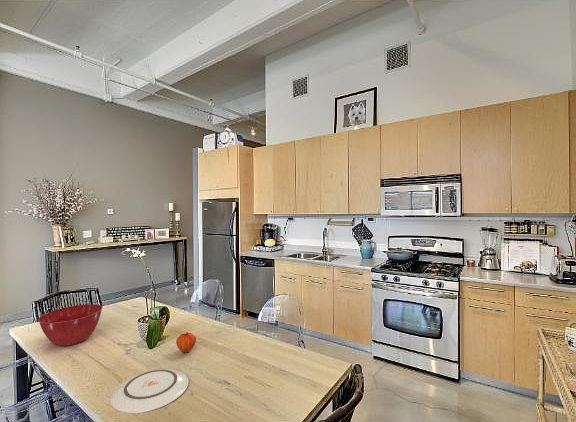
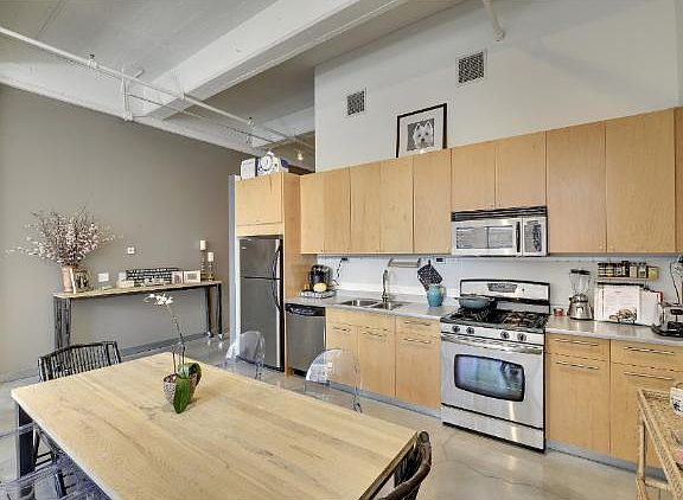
- mixing bowl [37,303,103,347]
- plate [110,368,190,414]
- fruit [175,331,197,354]
